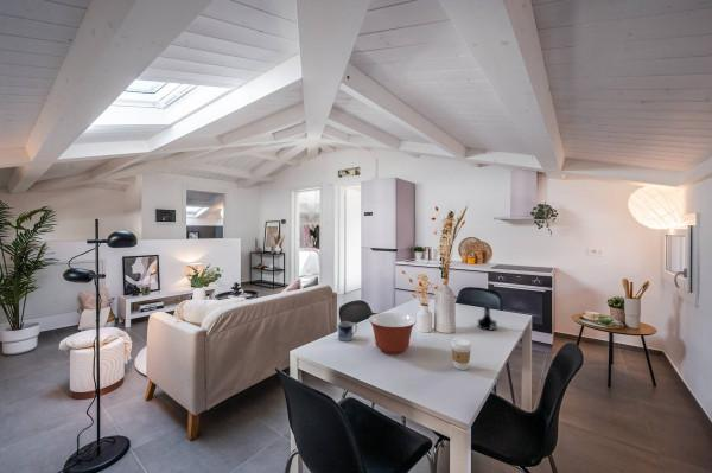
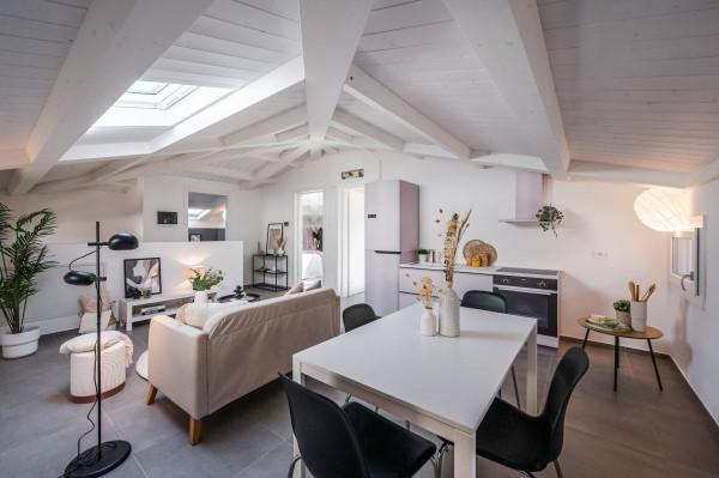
- mug [337,320,358,343]
- tequila bottle [477,305,498,331]
- mixing bowl [368,312,418,356]
- coffee cup [450,338,472,371]
